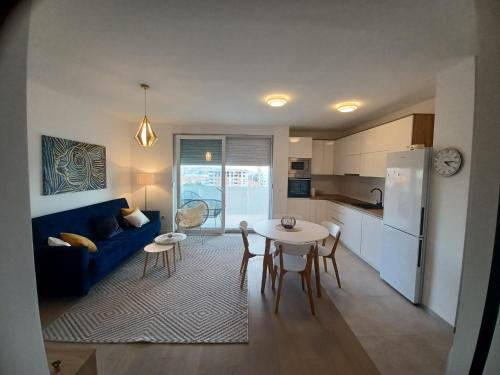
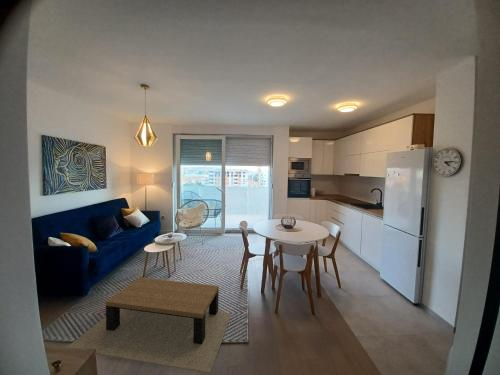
+ coffee table [67,277,232,374]
